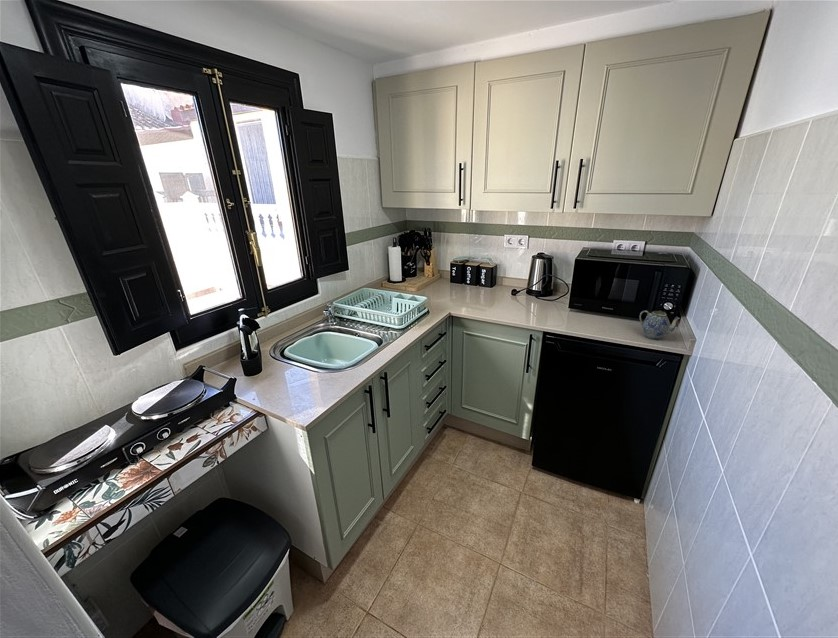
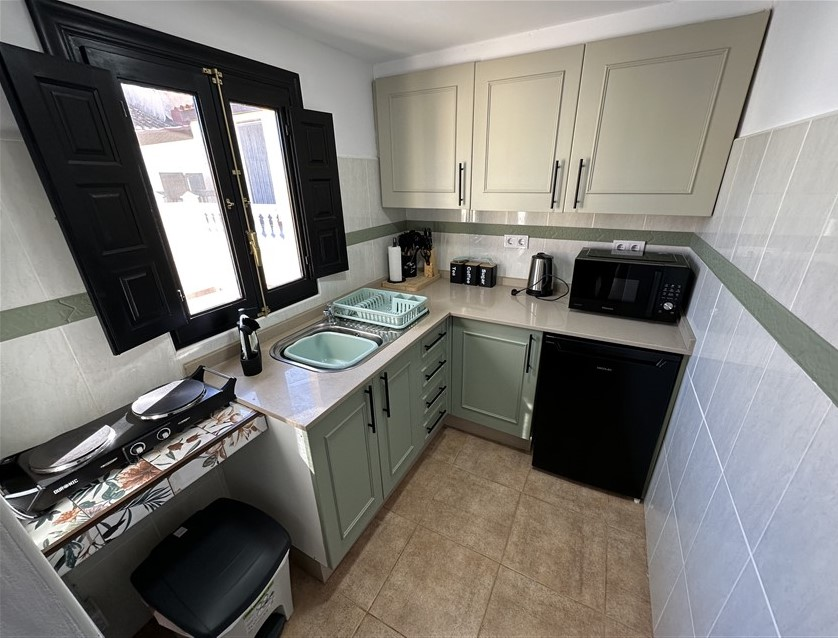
- teapot [638,310,680,340]
